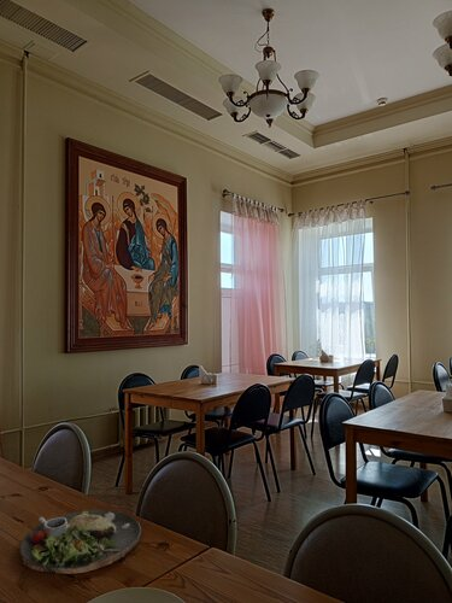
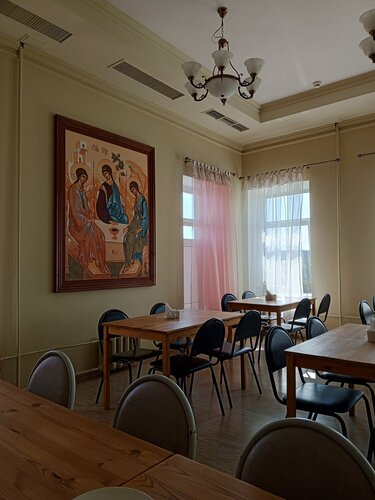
- dinner plate [19,509,142,575]
